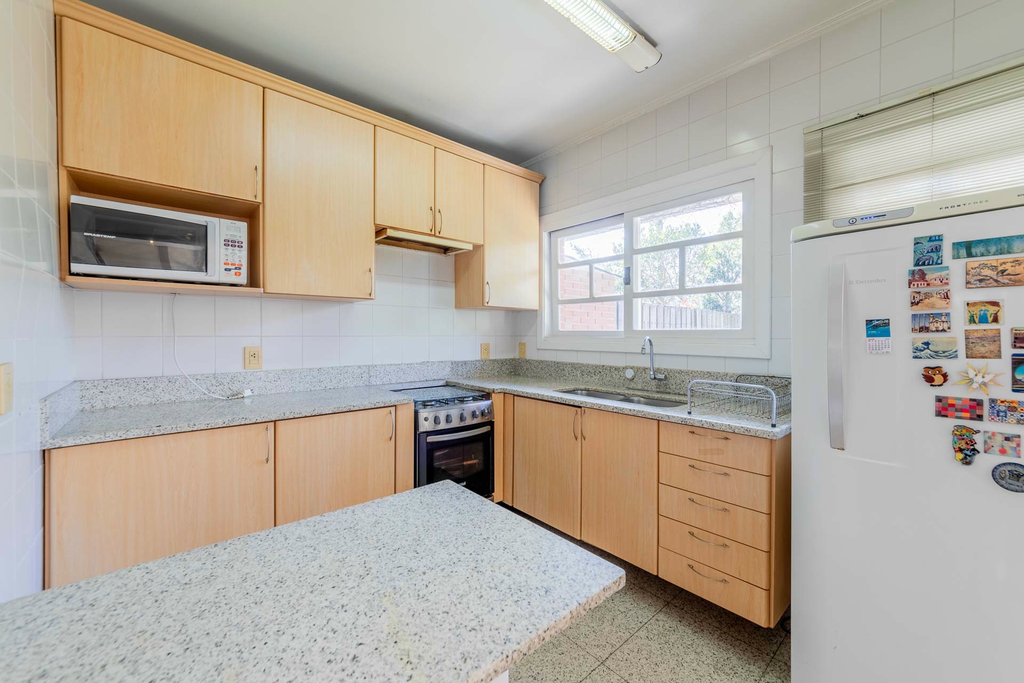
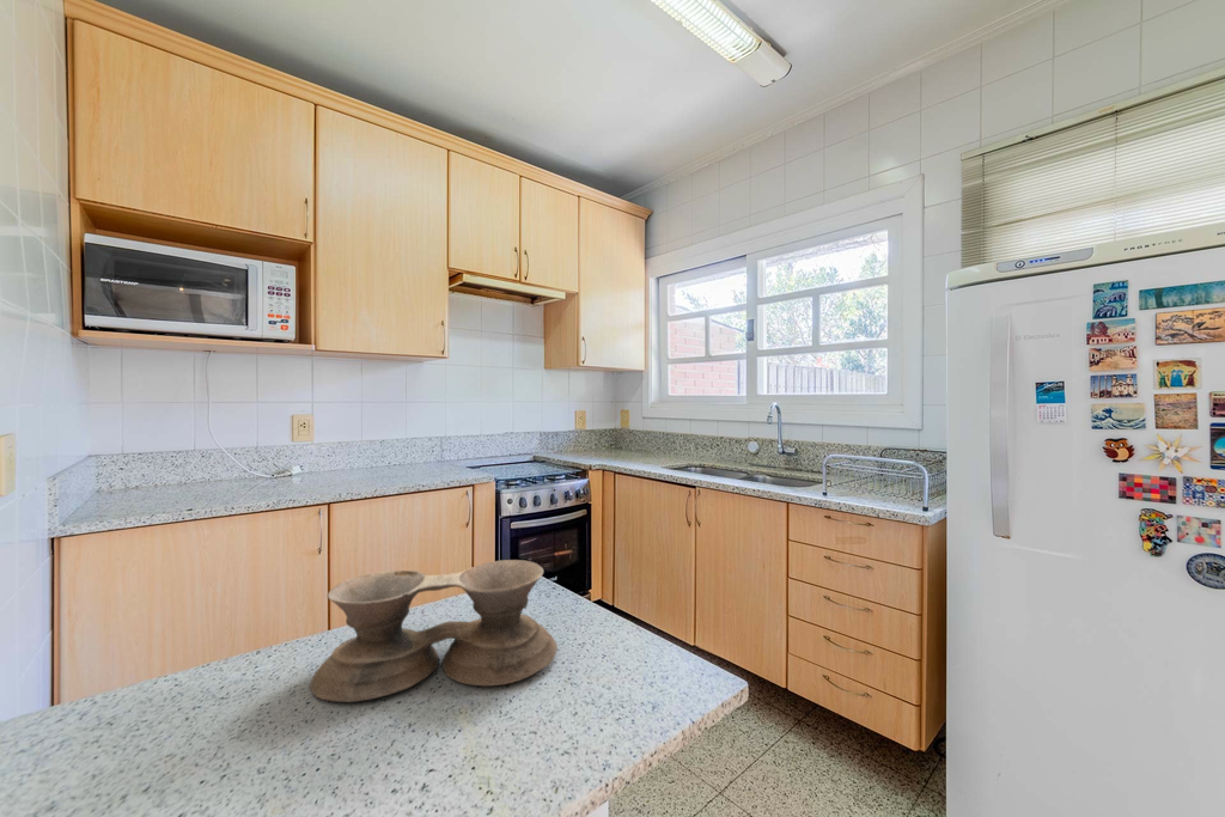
+ bowl [309,559,559,703]
